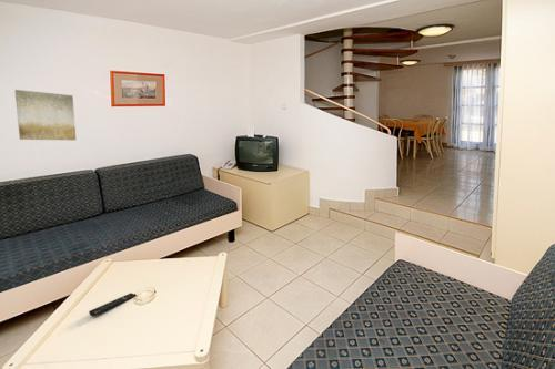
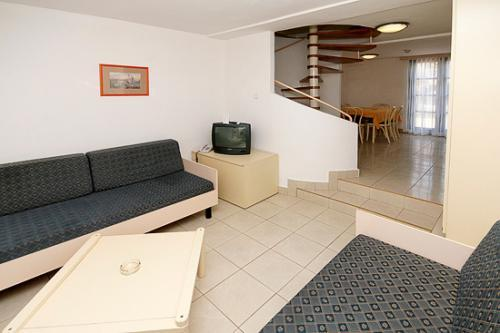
- wall art [14,89,77,141]
- remote control [88,291,138,317]
